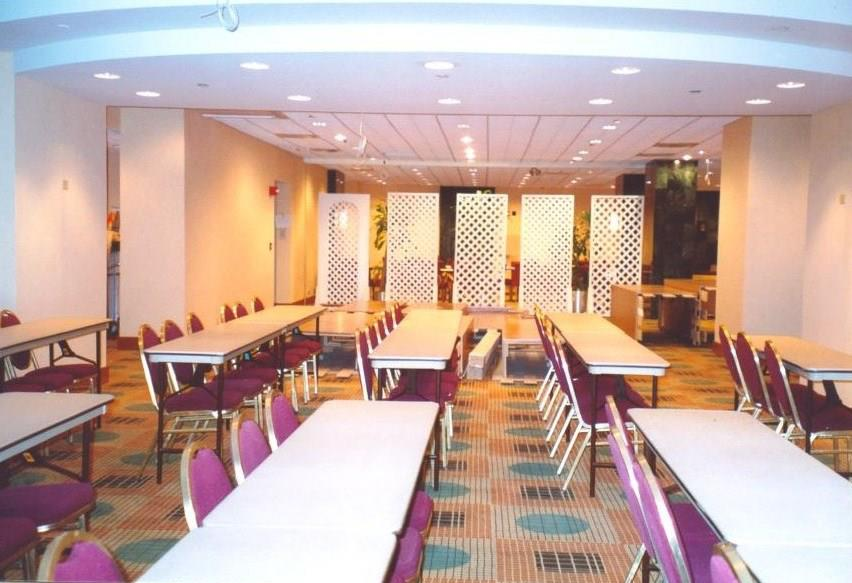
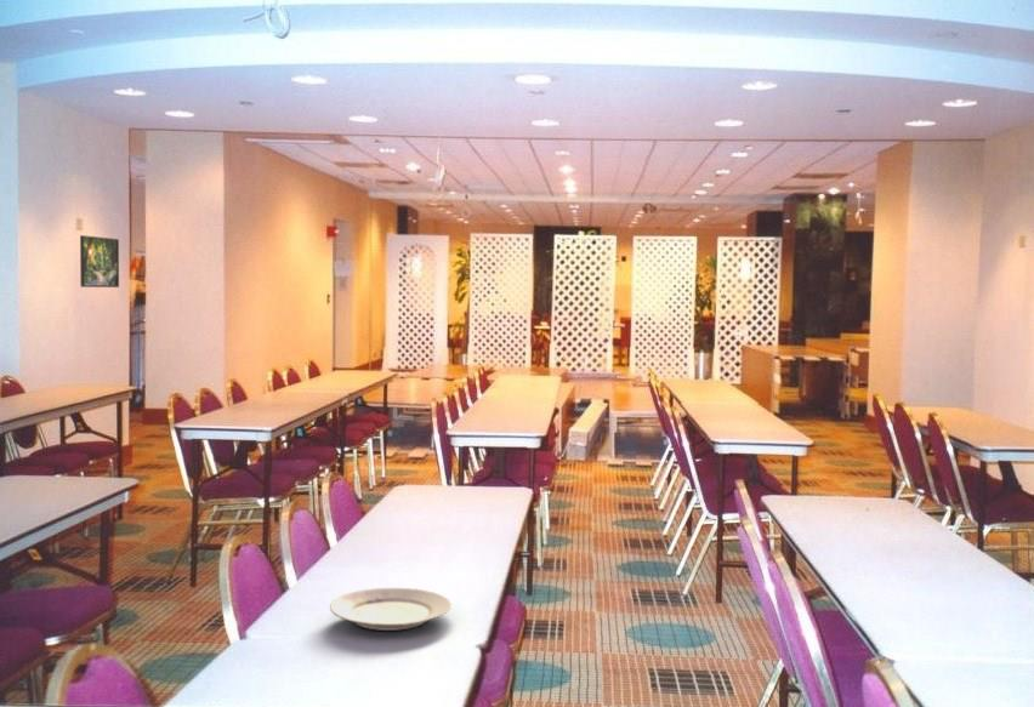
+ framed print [79,234,120,289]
+ plate [329,587,453,632]
